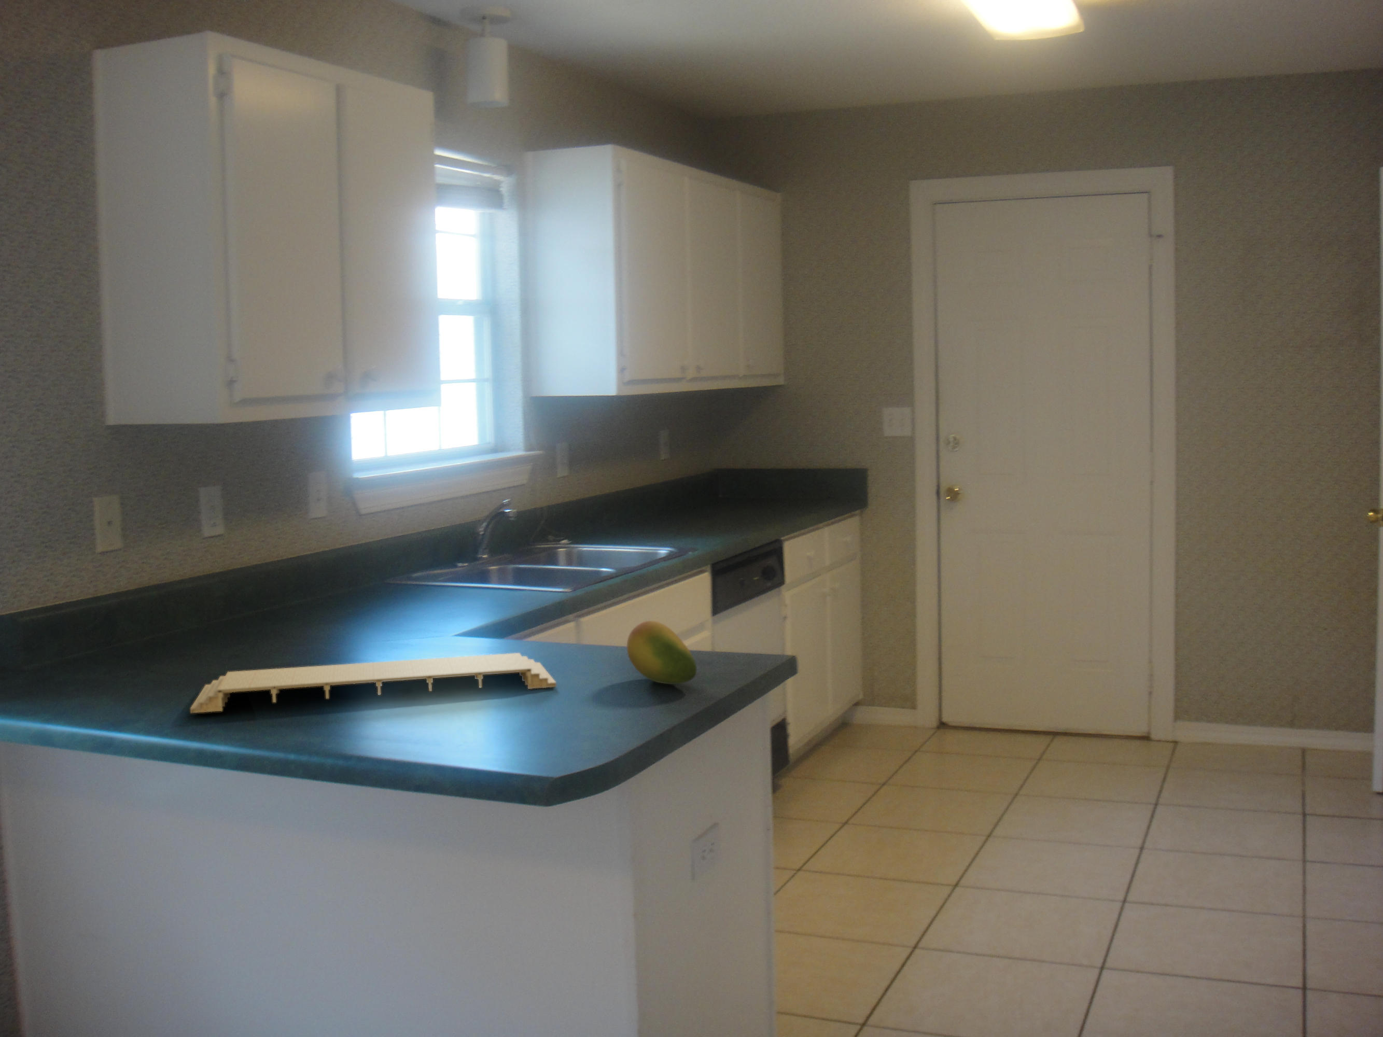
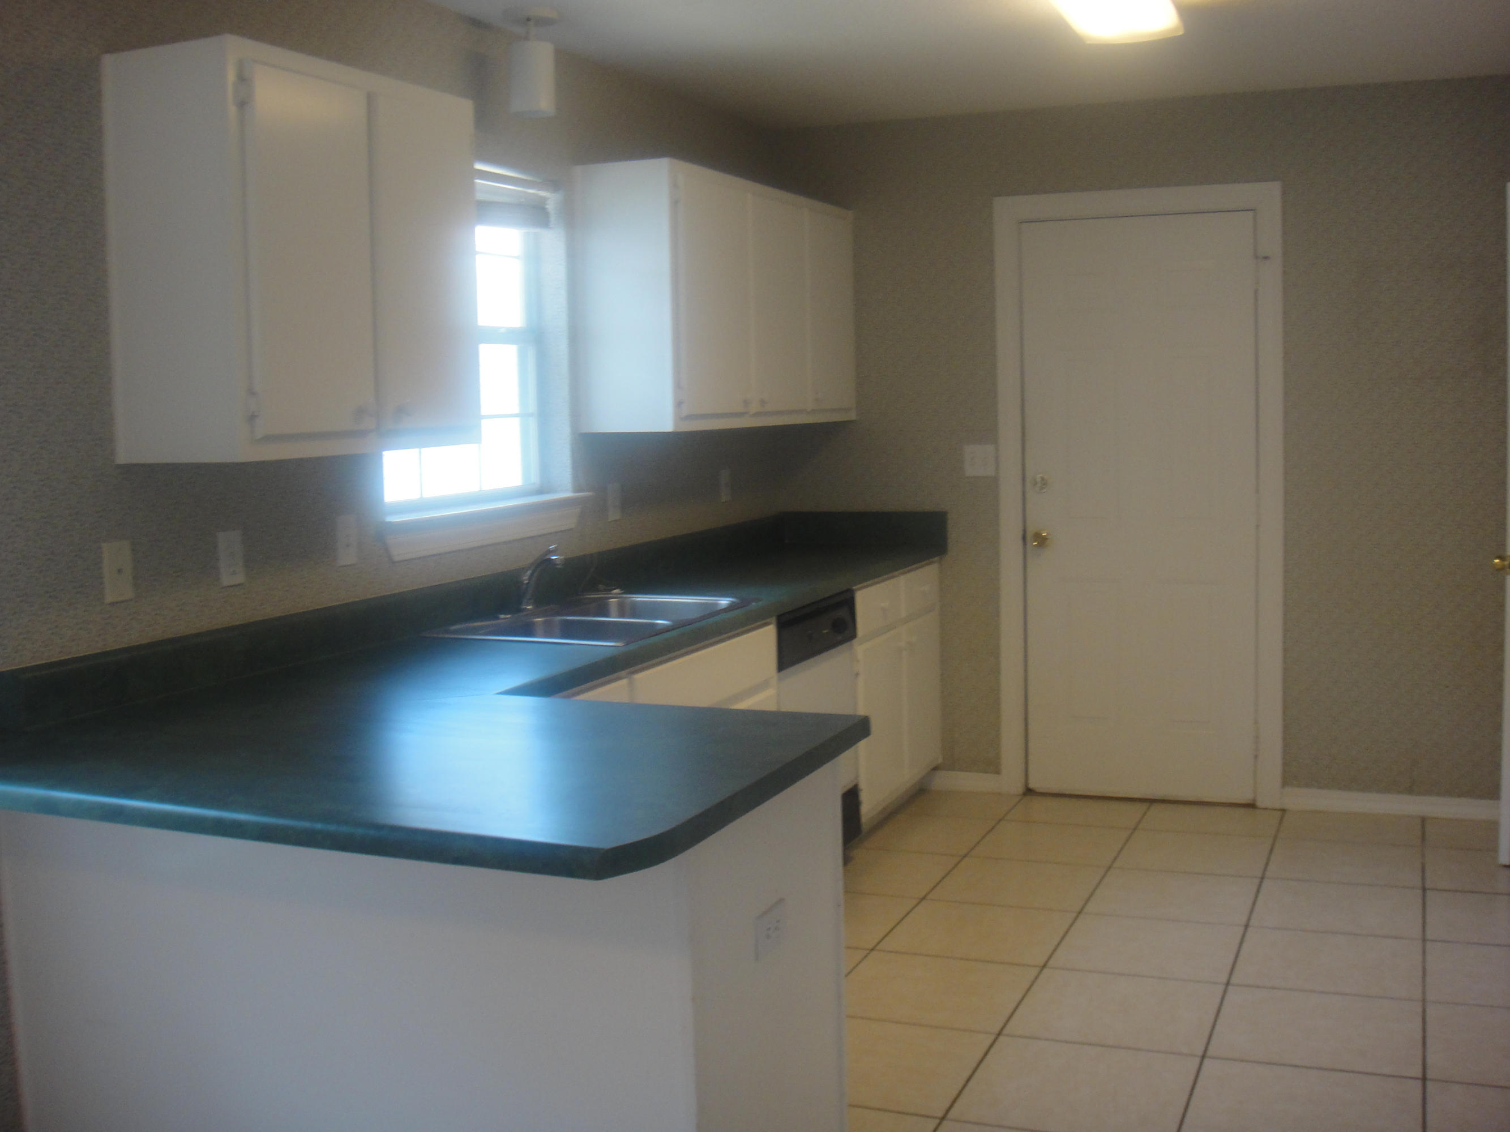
- cutting board [189,652,556,713]
- fruit [626,620,697,685]
